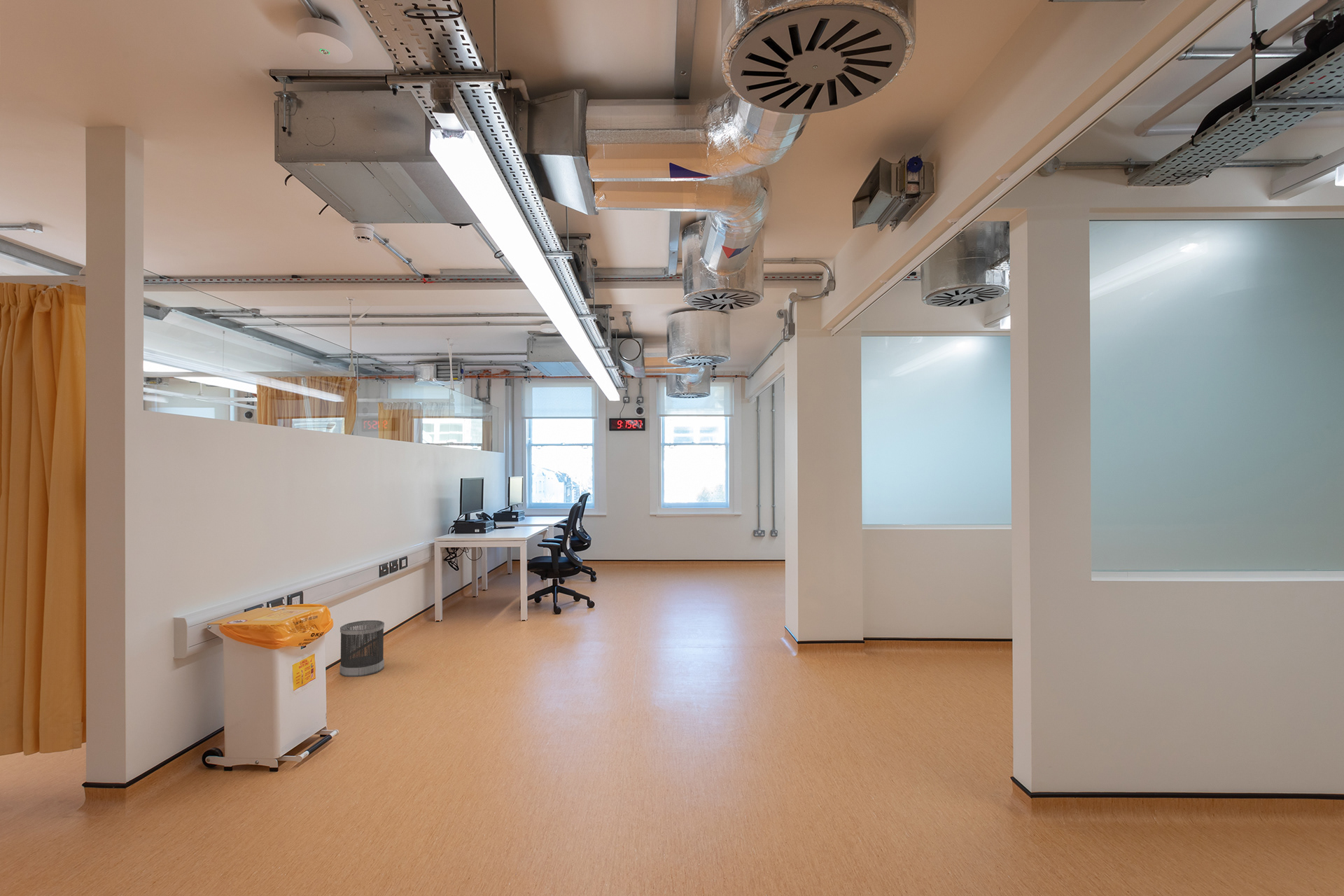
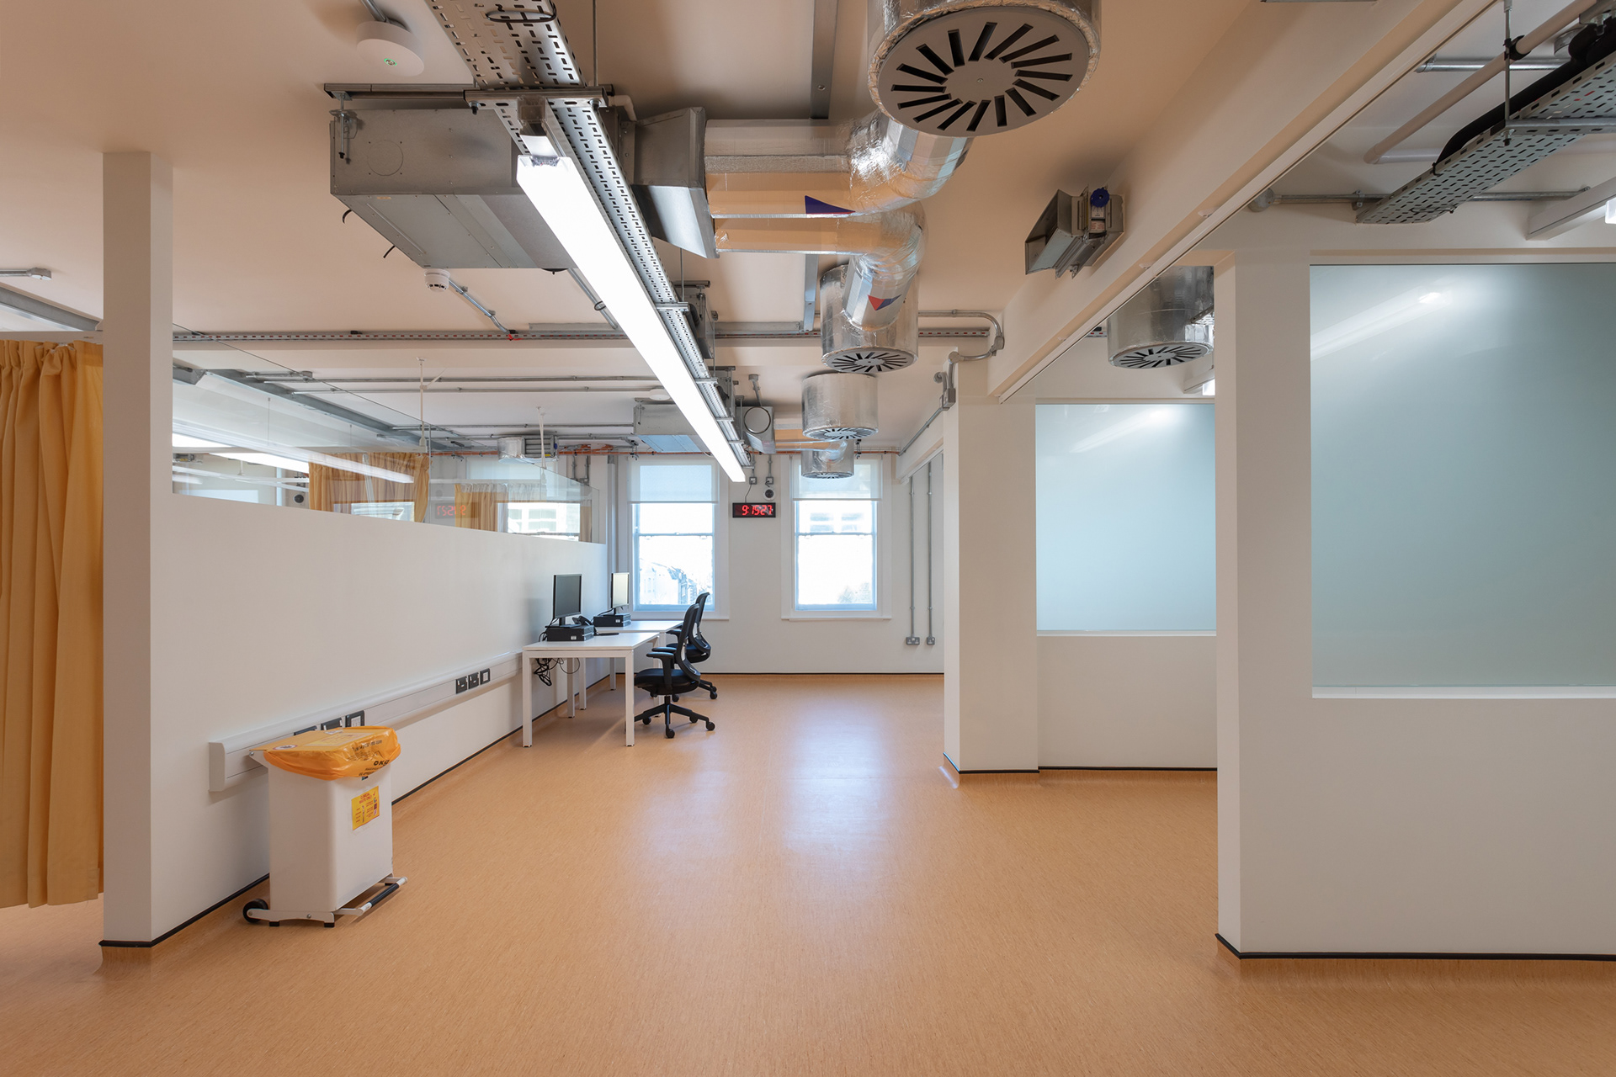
- wastebasket [339,619,385,678]
